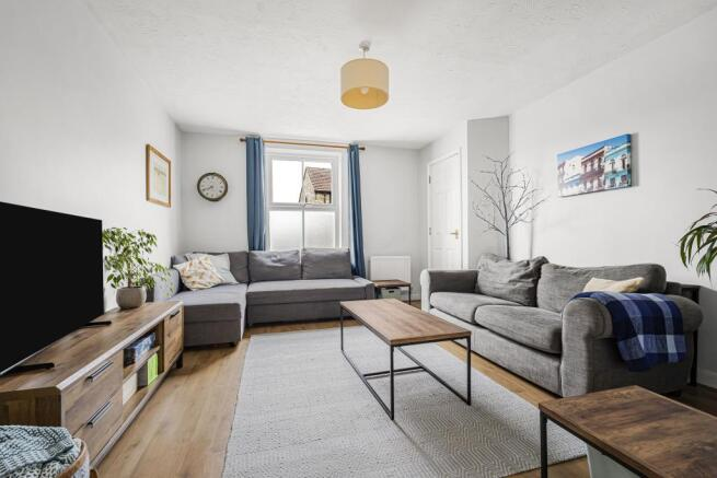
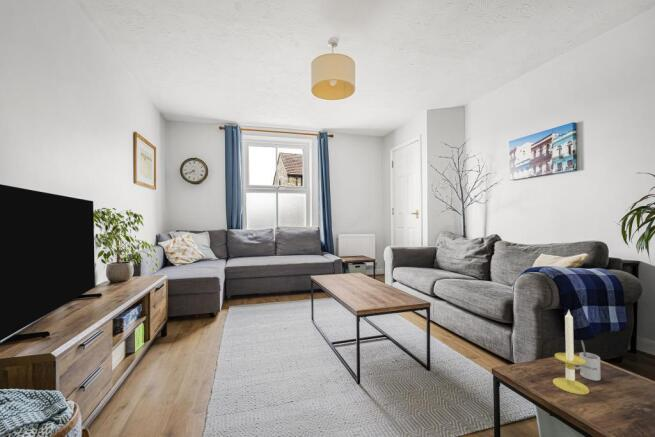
+ candle [552,310,591,396]
+ mug [575,339,602,382]
